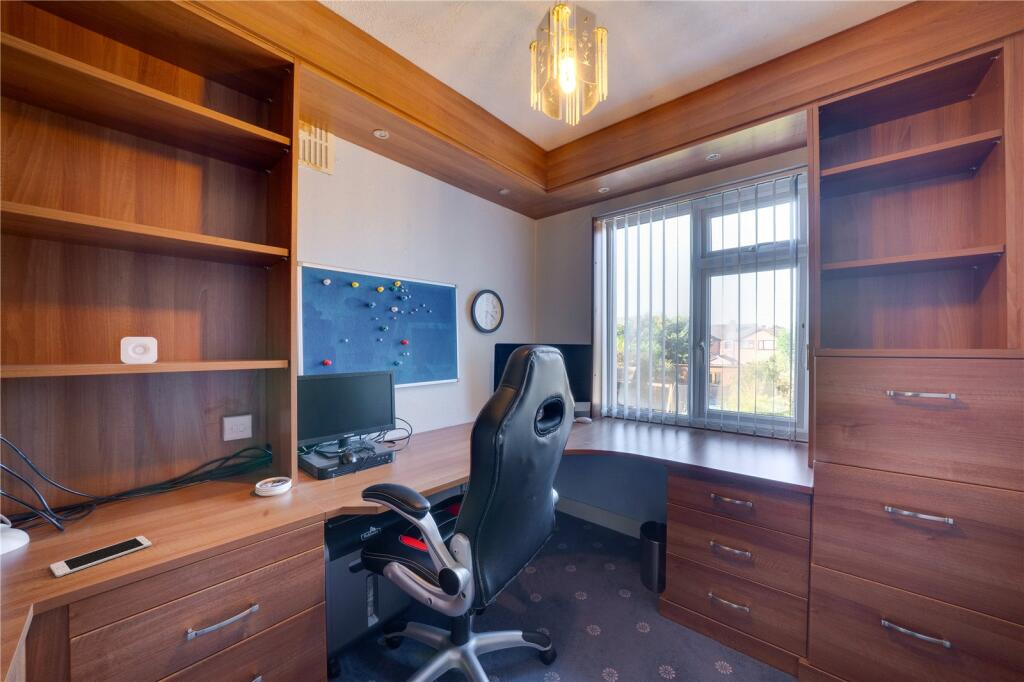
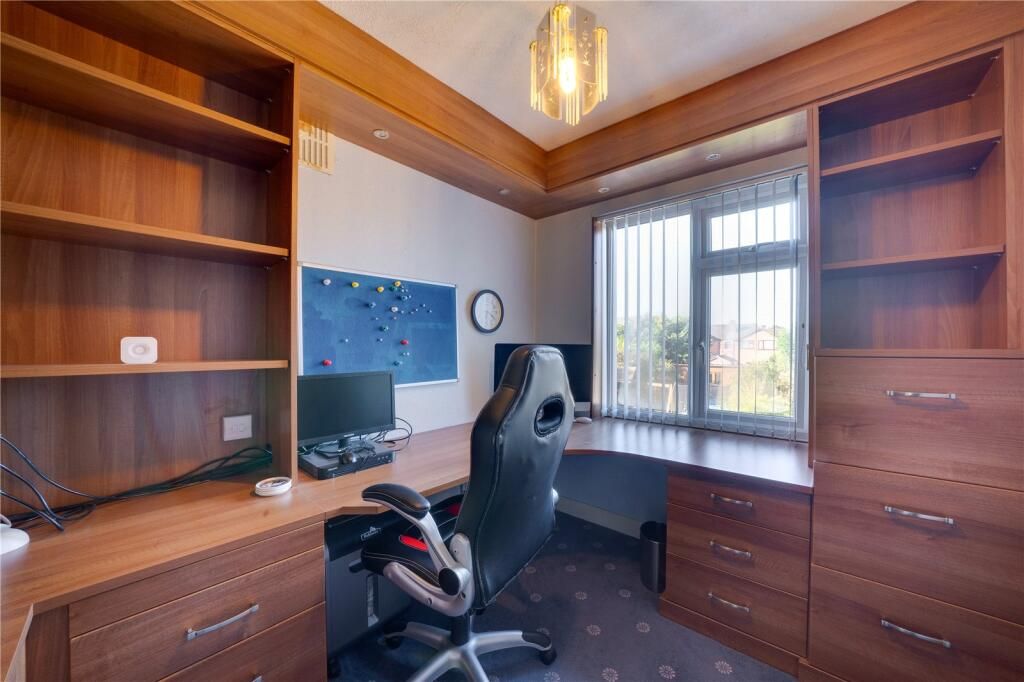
- cell phone [49,535,152,578]
